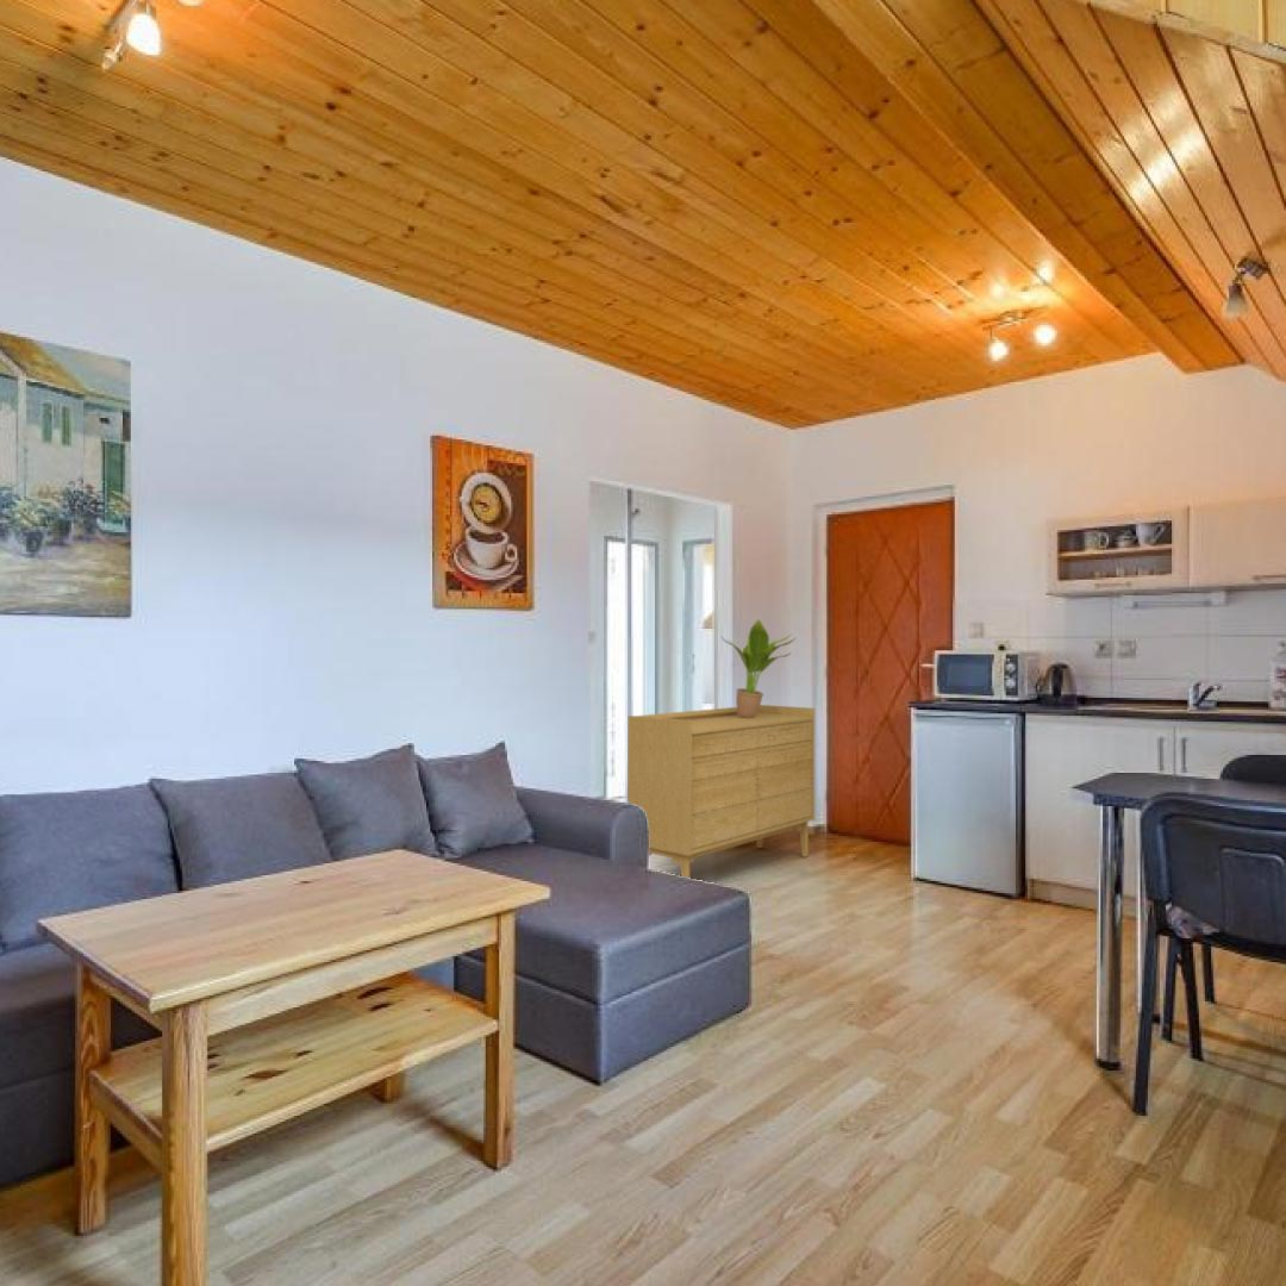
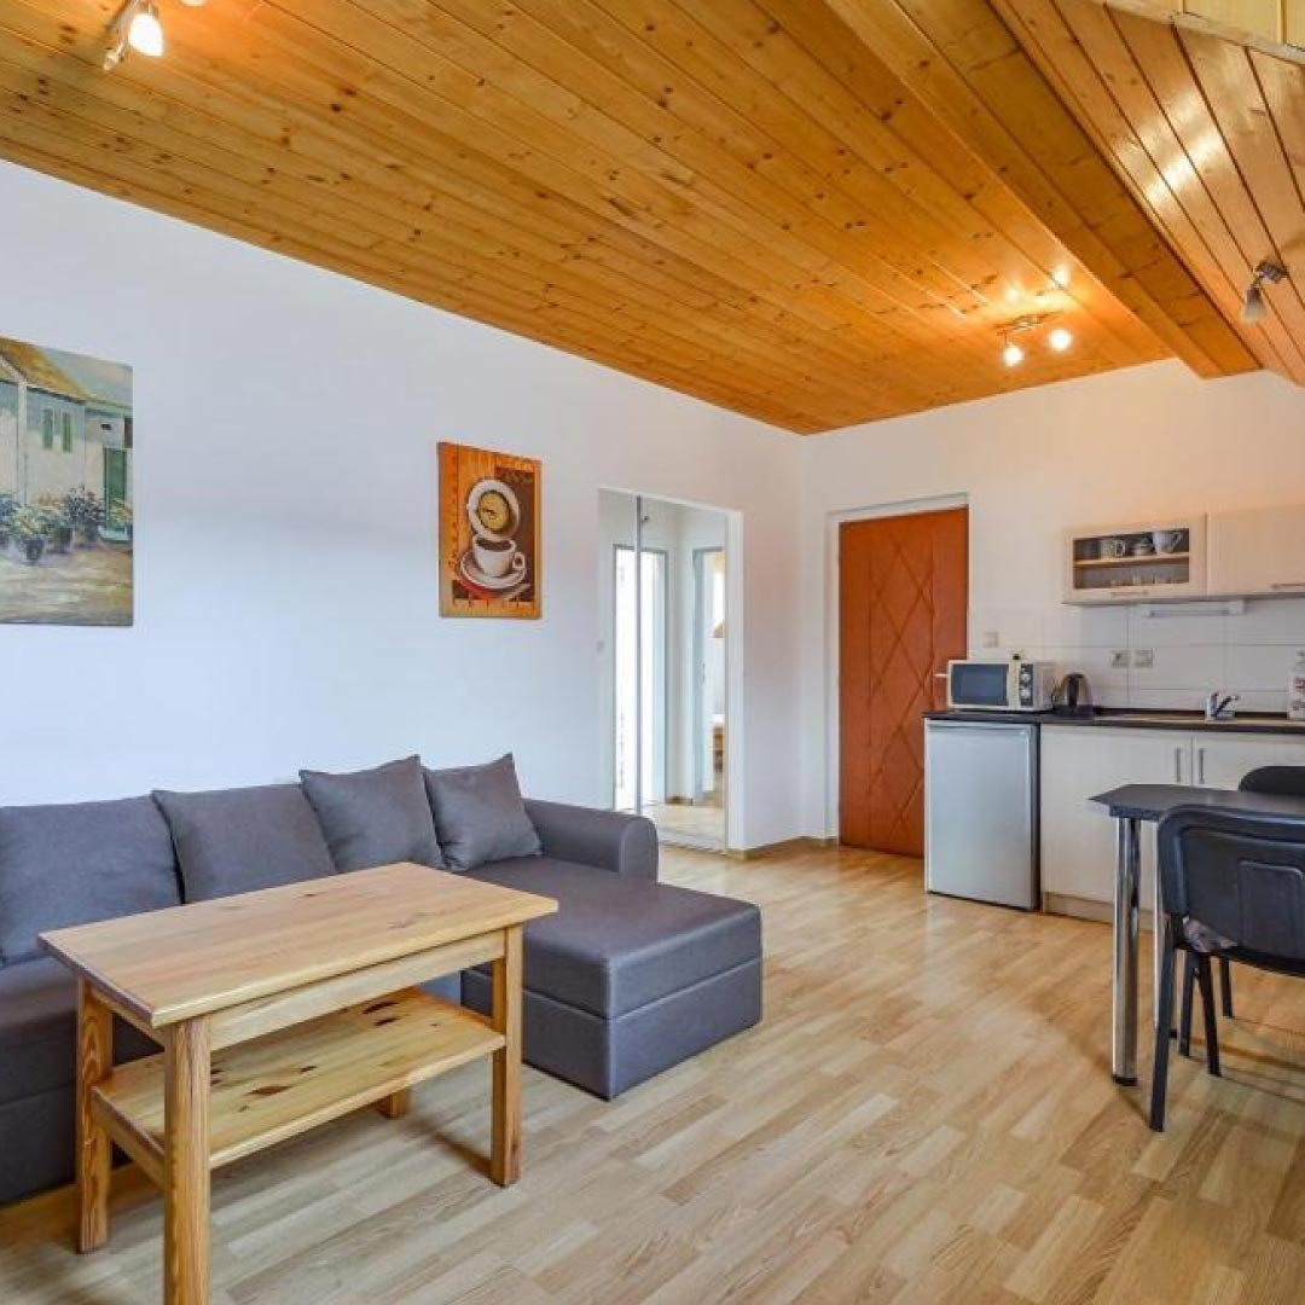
- sideboard [626,704,816,879]
- potted plant [719,619,798,718]
